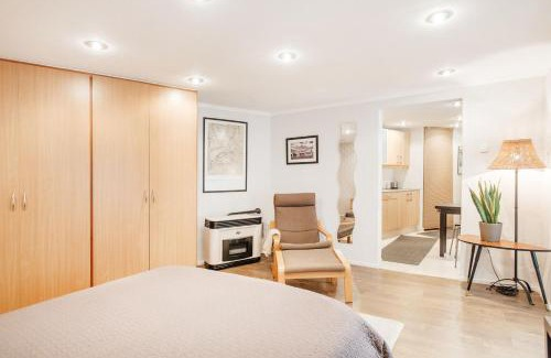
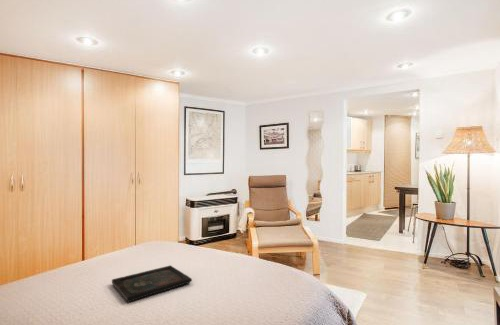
+ tray [111,264,193,303]
